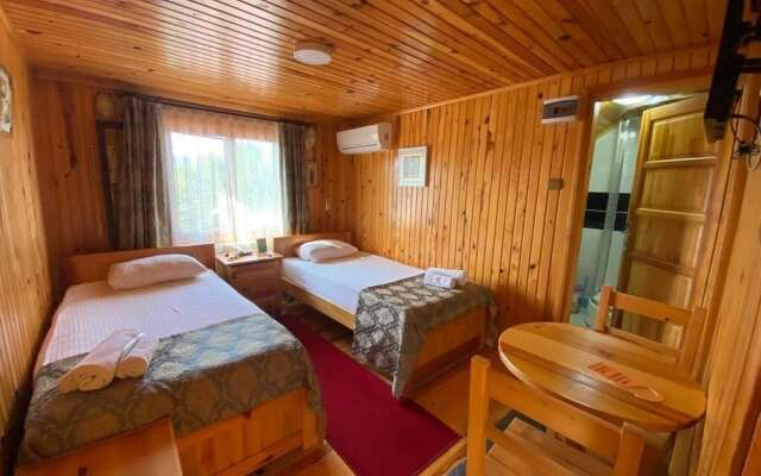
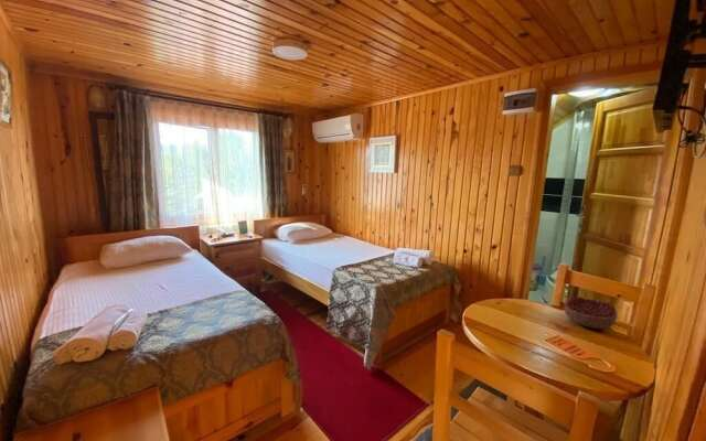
+ decorative bowl [564,295,618,330]
